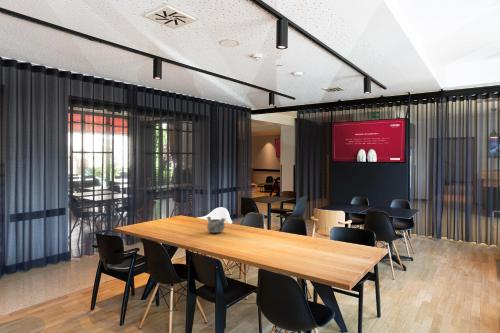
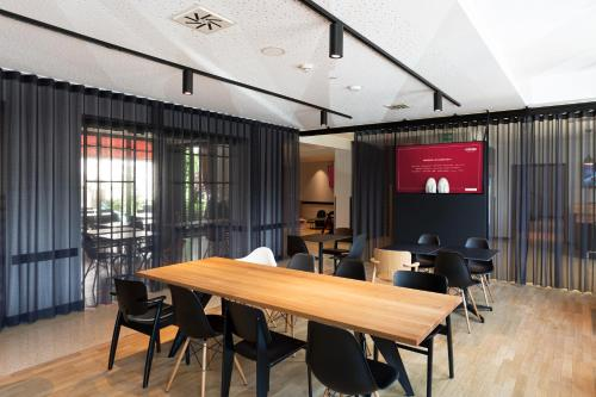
- decorative bowl [206,216,227,234]
